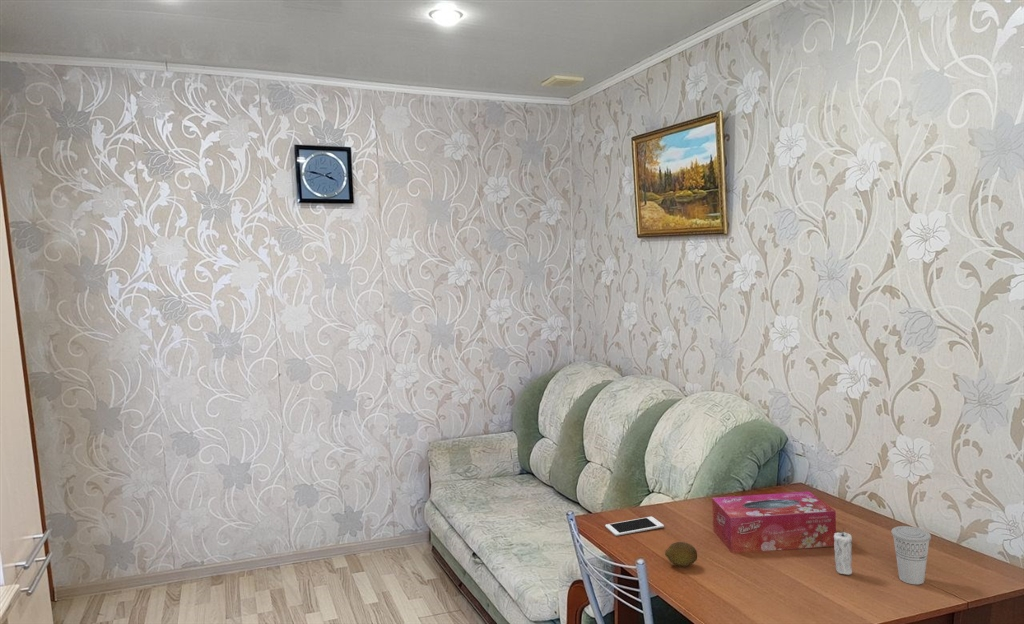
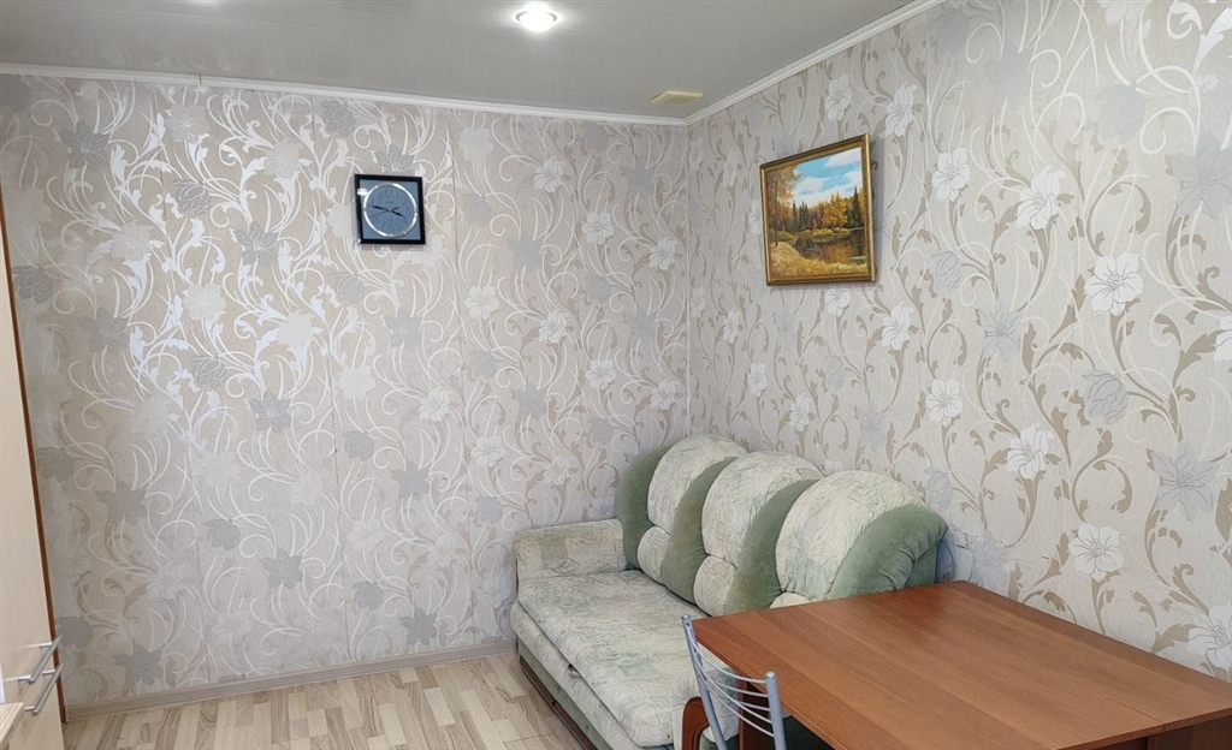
- tissue box [711,491,837,554]
- fruit [664,541,698,568]
- candle [833,528,853,576]
- cell phone [604,516,665,537]
- cup [890,525,932,585]
